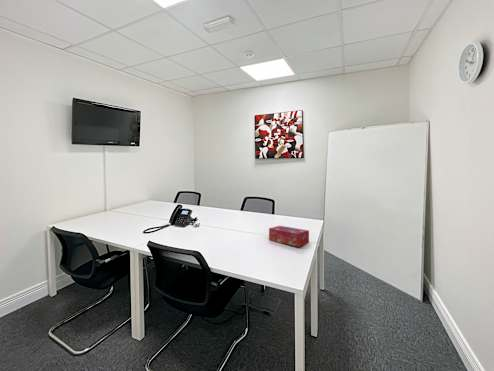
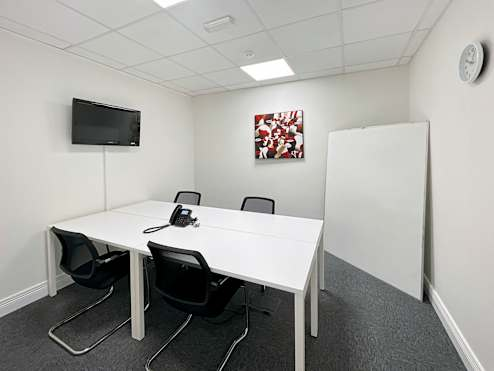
- tissue box [268,225,310,248]
